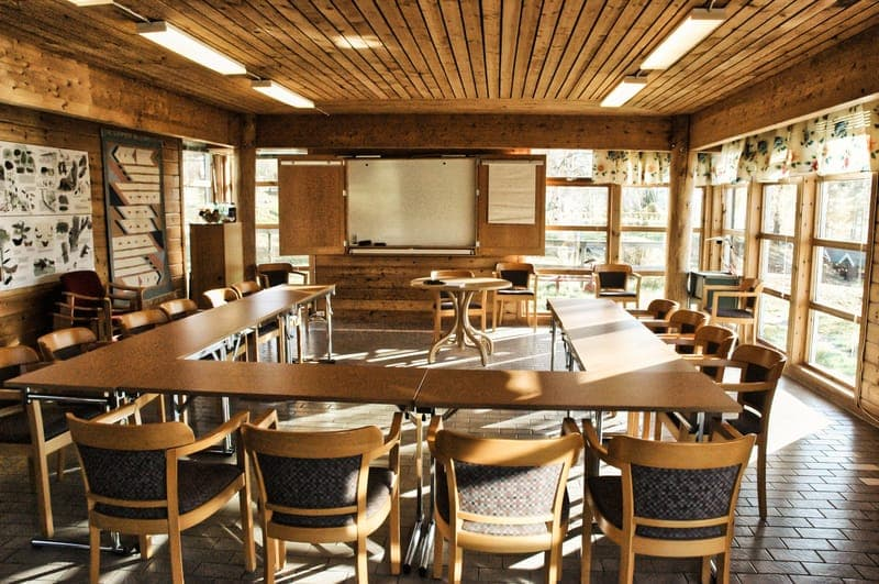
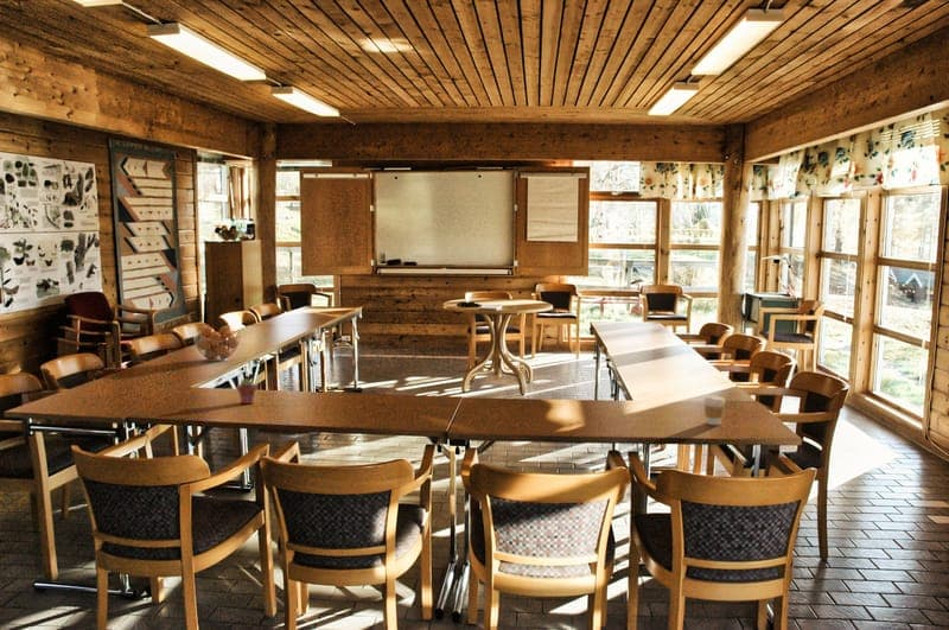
+ potted succulent [236,377,257,405]
+ fruit basket [192,325,241,362]
+ coffee cup [703,395,726,426]
